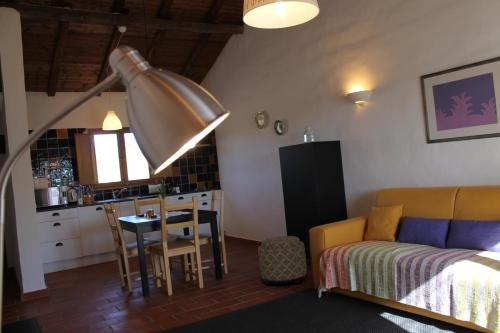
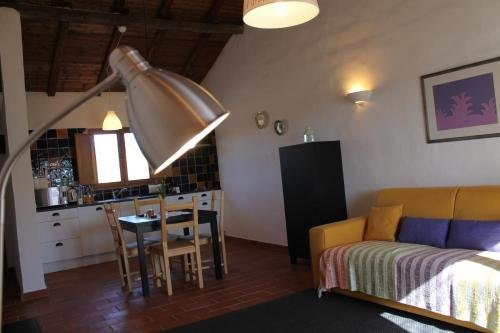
- ottoman [257,235,308,286]
